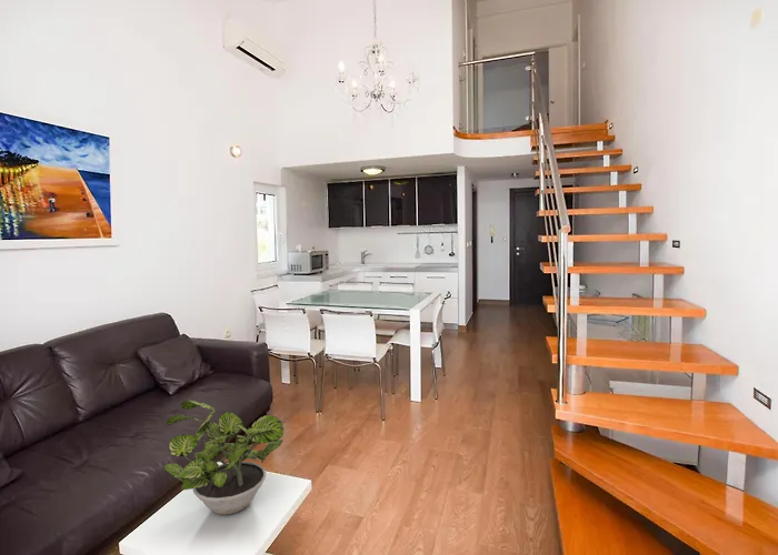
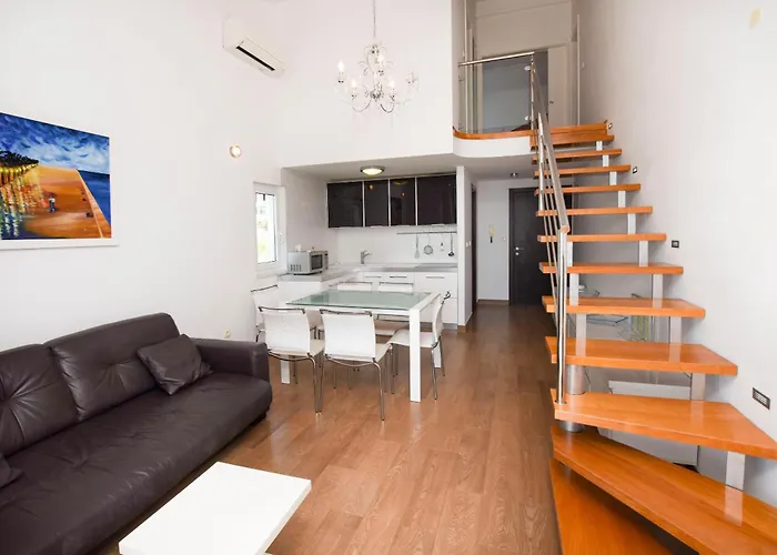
- potted plant [162,400,285,515]
